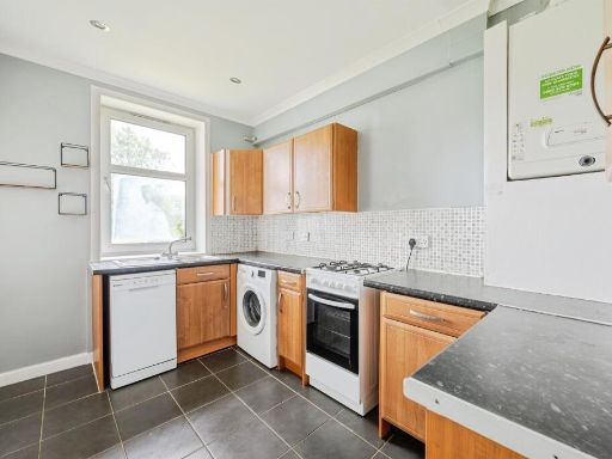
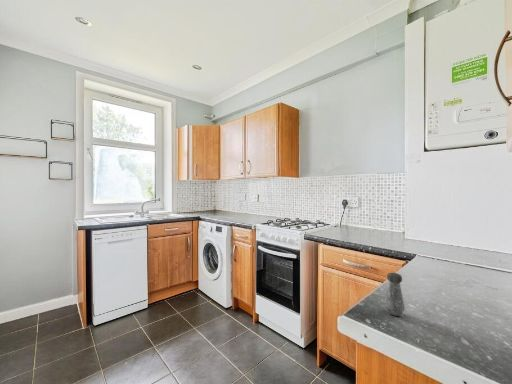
+ salt shaker [384,272,406,317]
